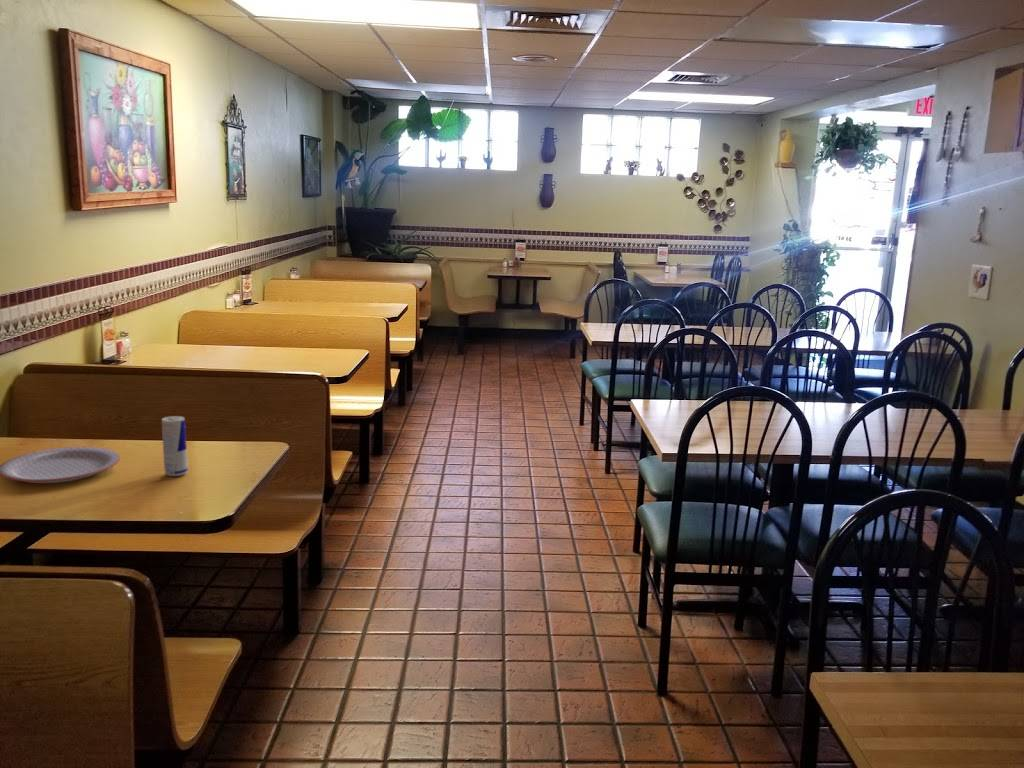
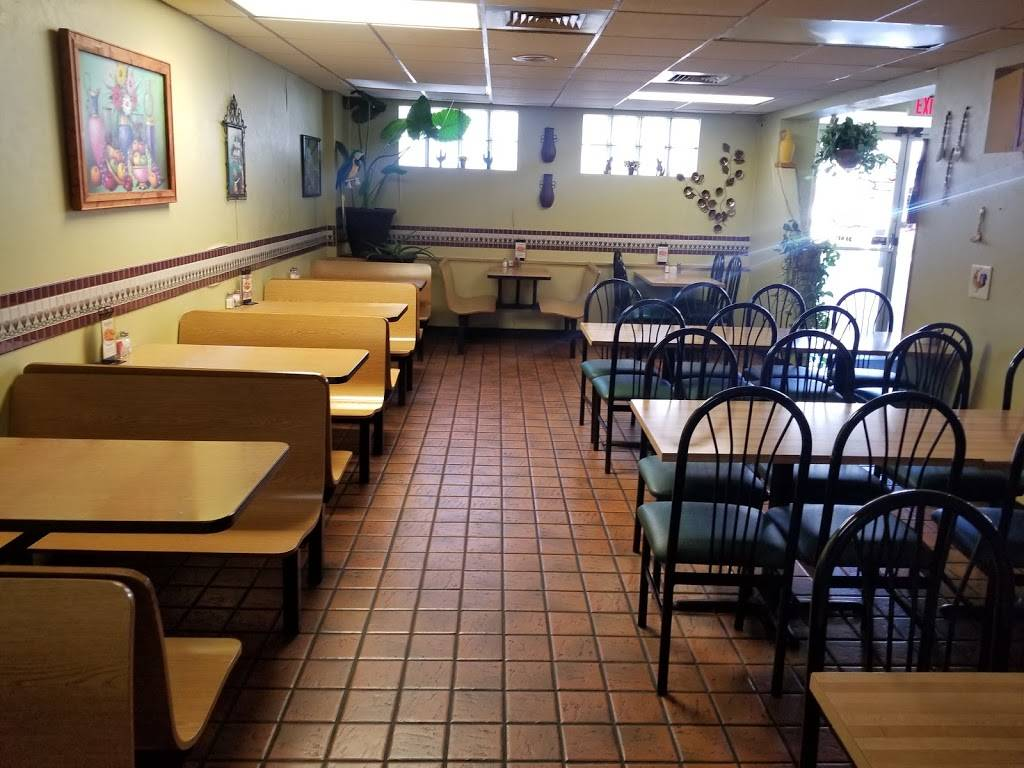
- plate [0,446,121,484]
- beverage can [161,415,189,477]
